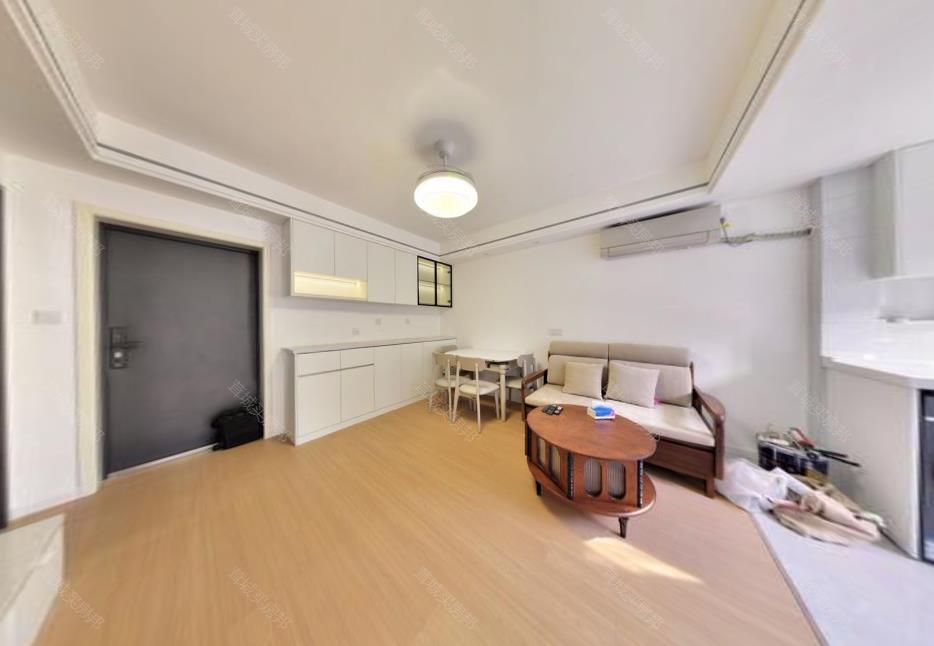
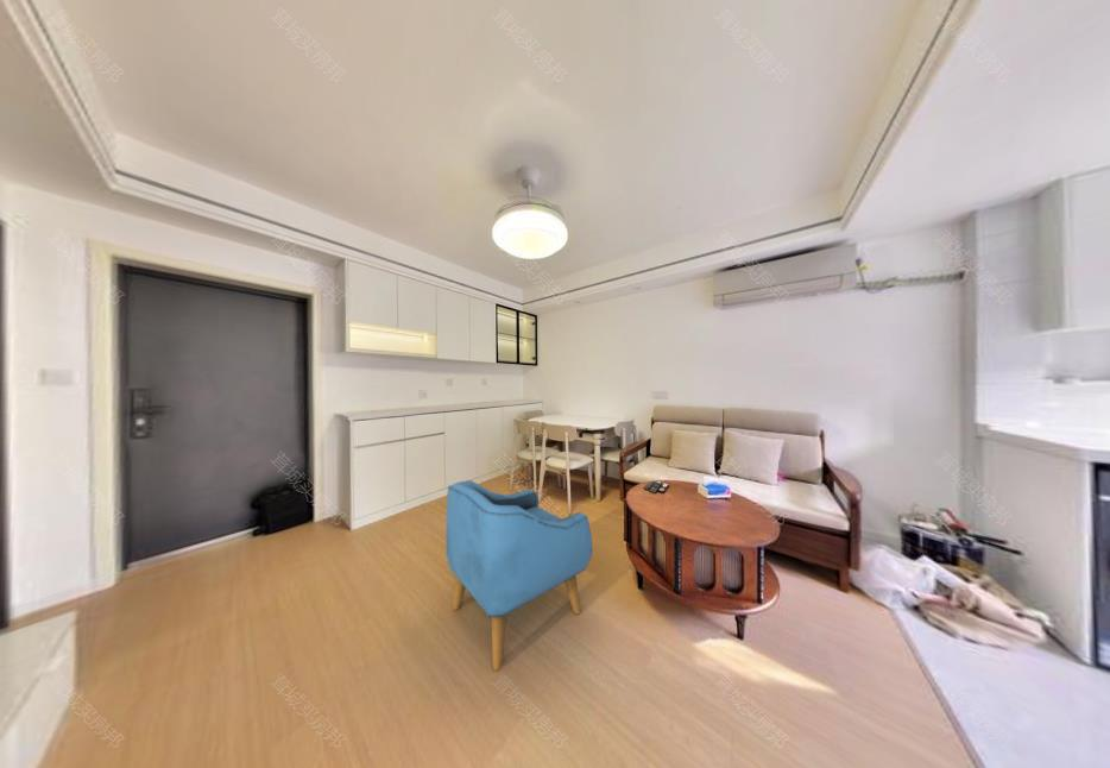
+ armchair [444,479,593,672]
